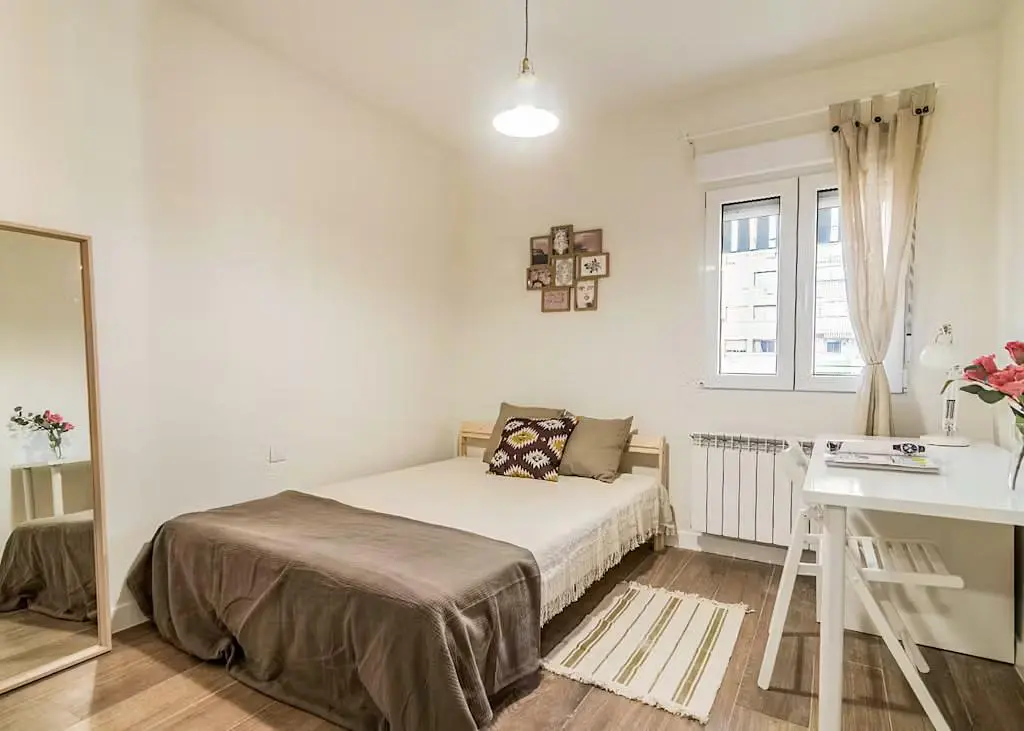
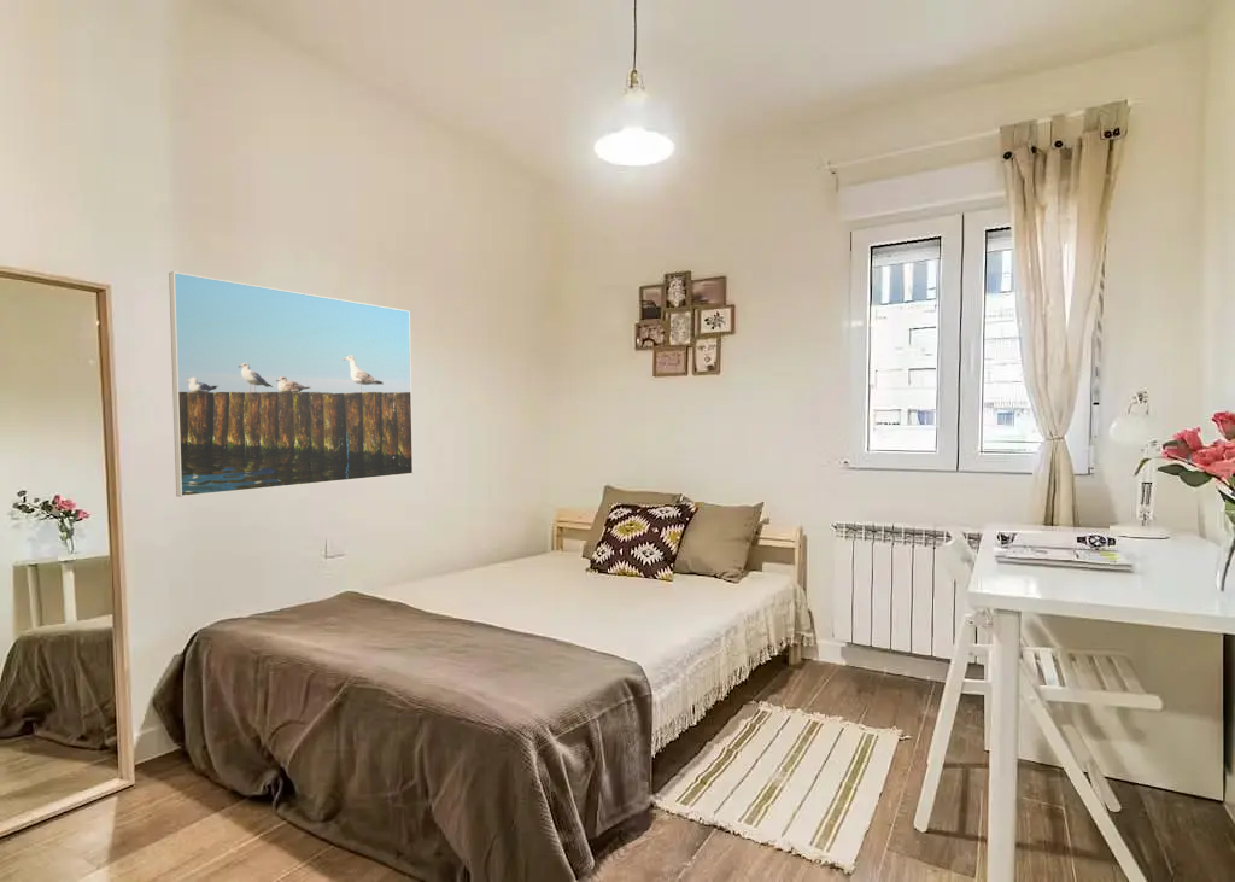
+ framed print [168,270,414,498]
